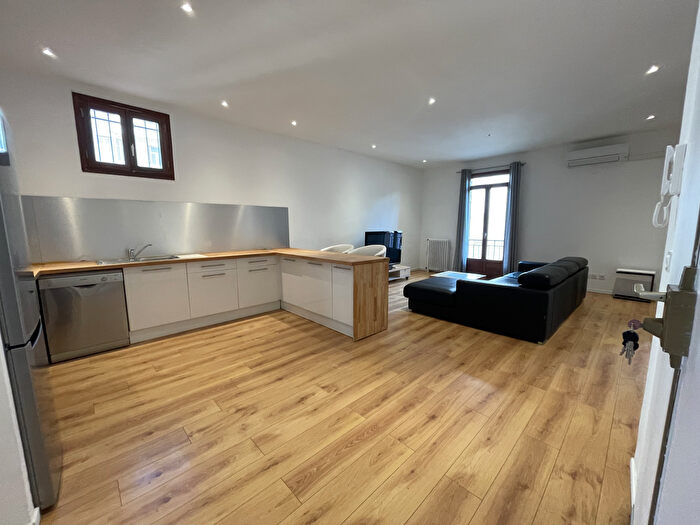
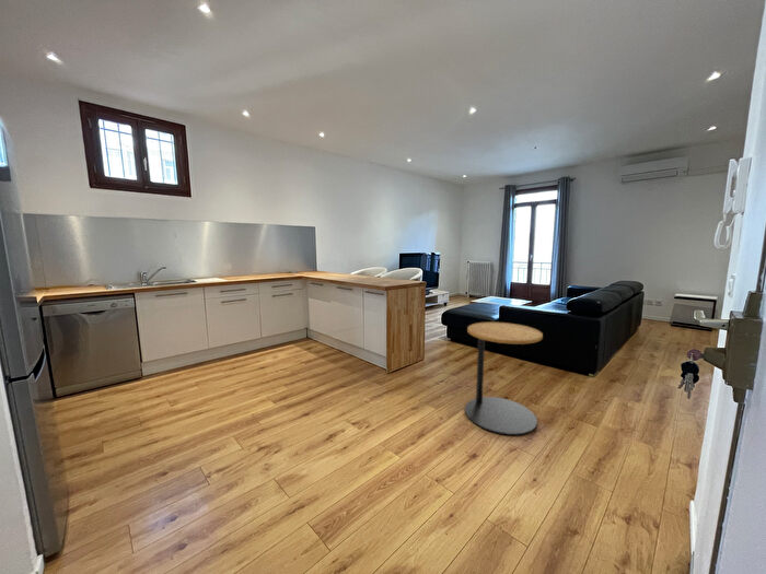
+ side table [464,321,544,436]
